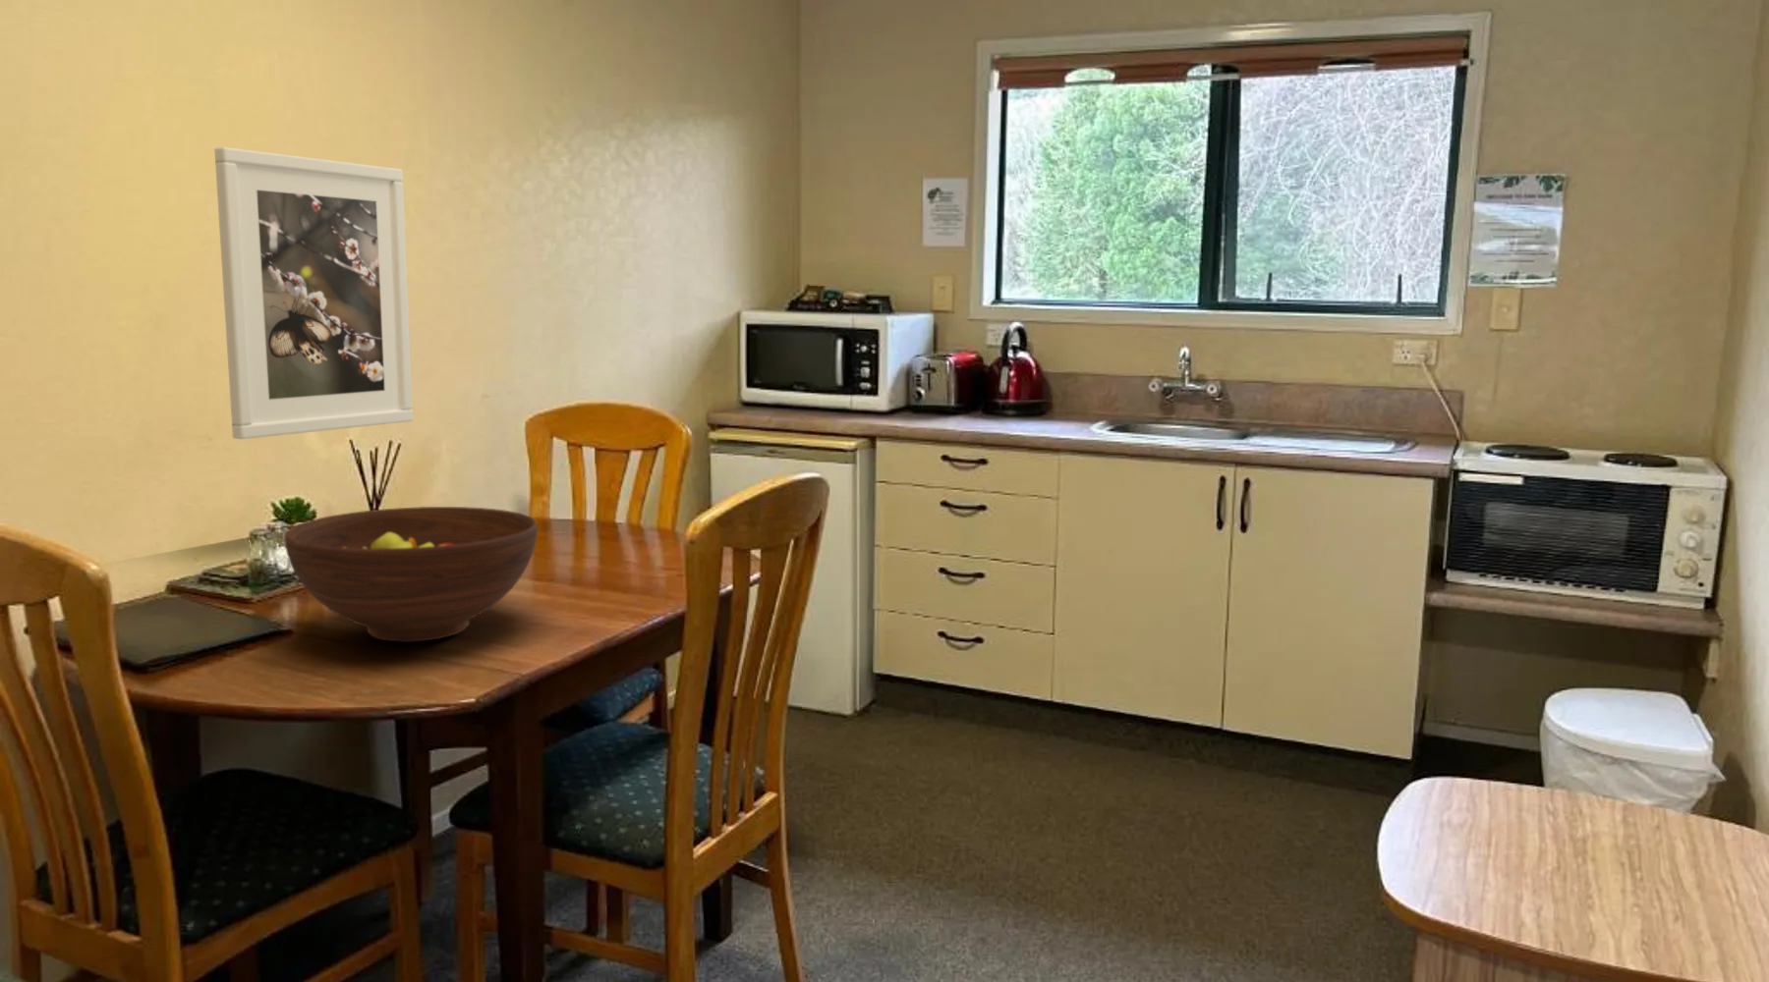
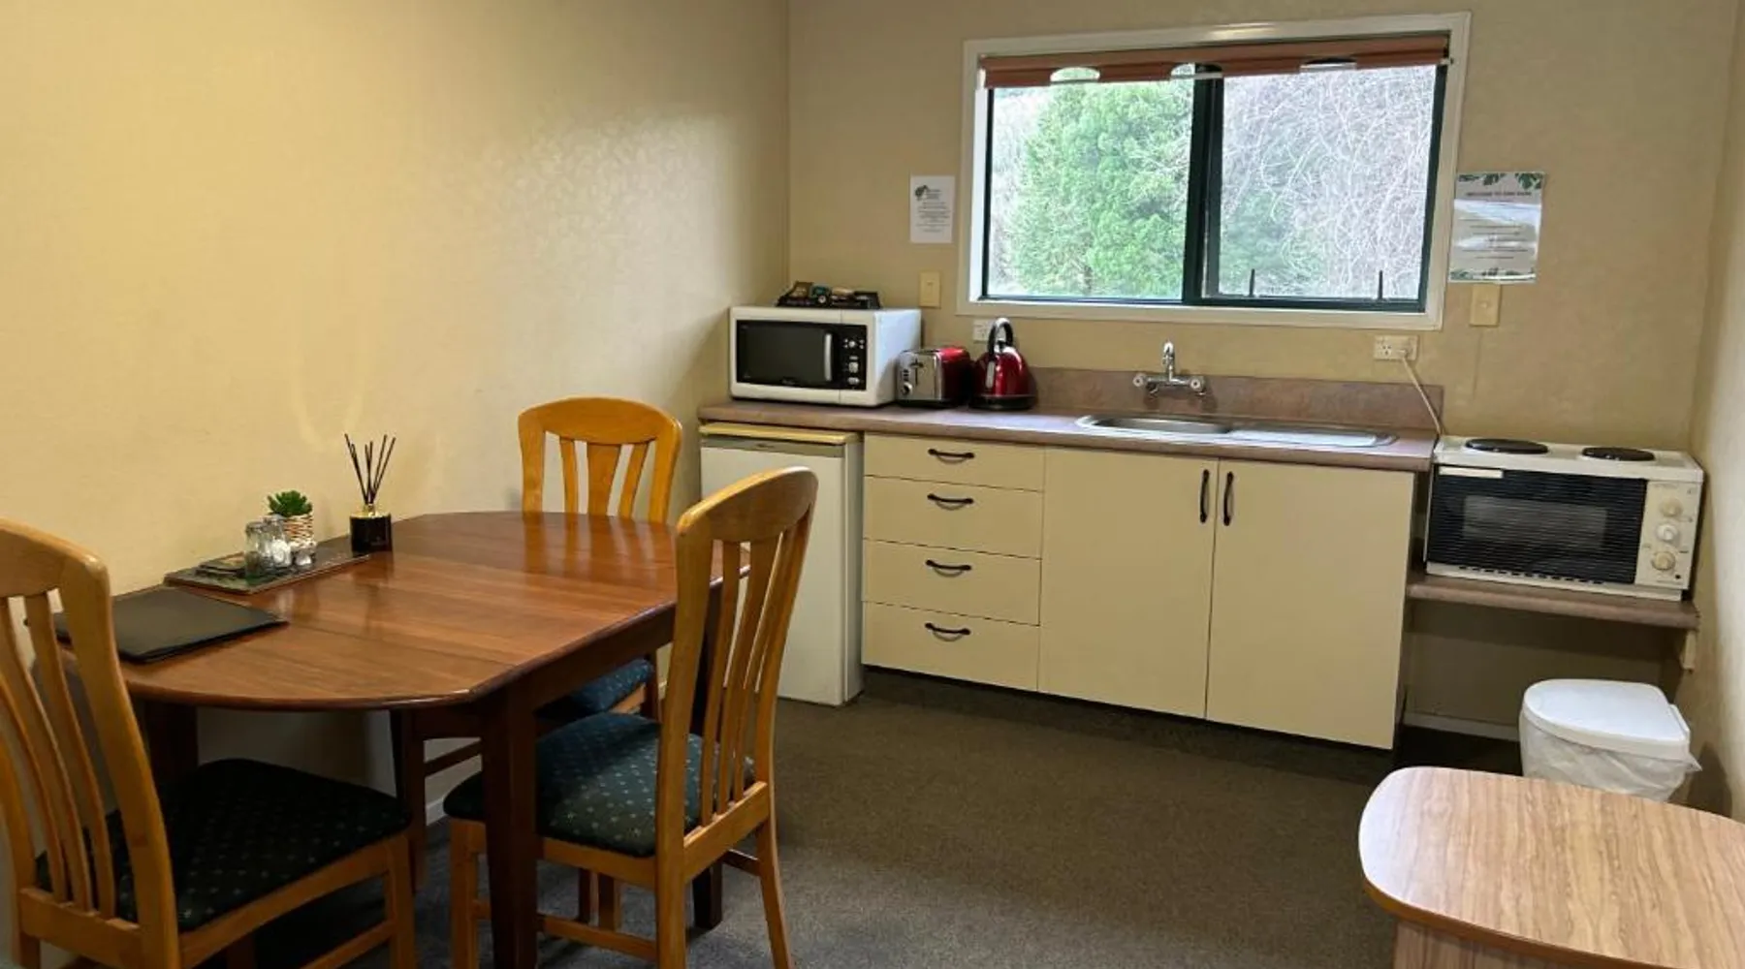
- fruit bowl [283,506,538,643]
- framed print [213,146,414,440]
